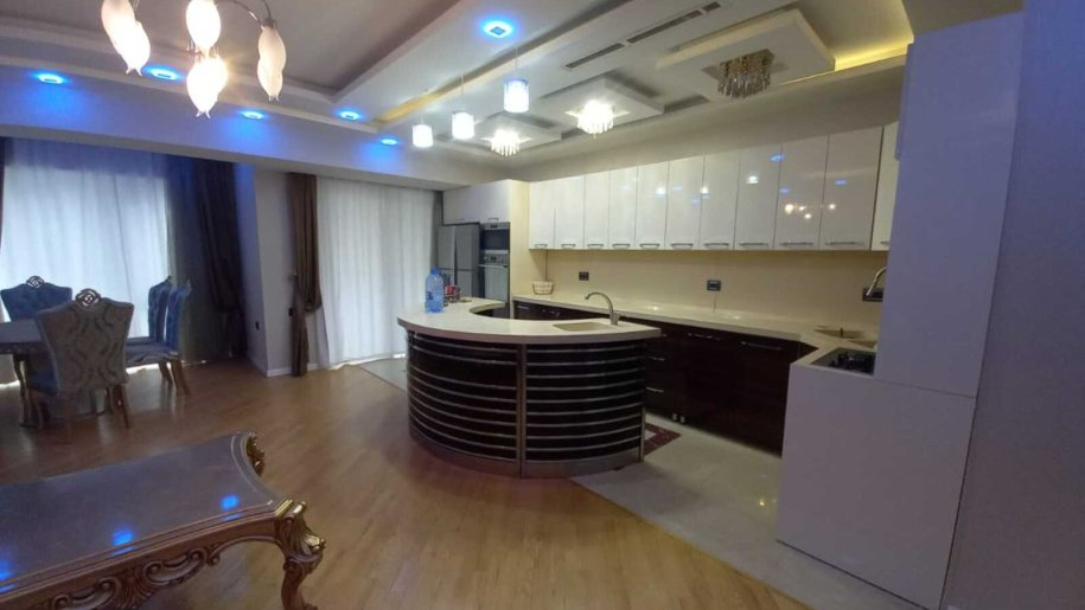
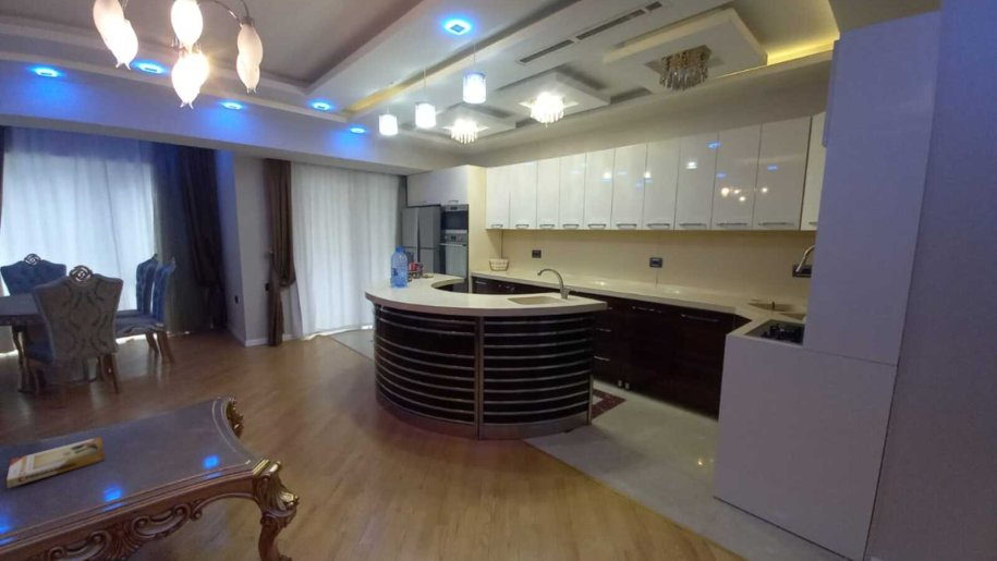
+ book [5,436,106,489]
